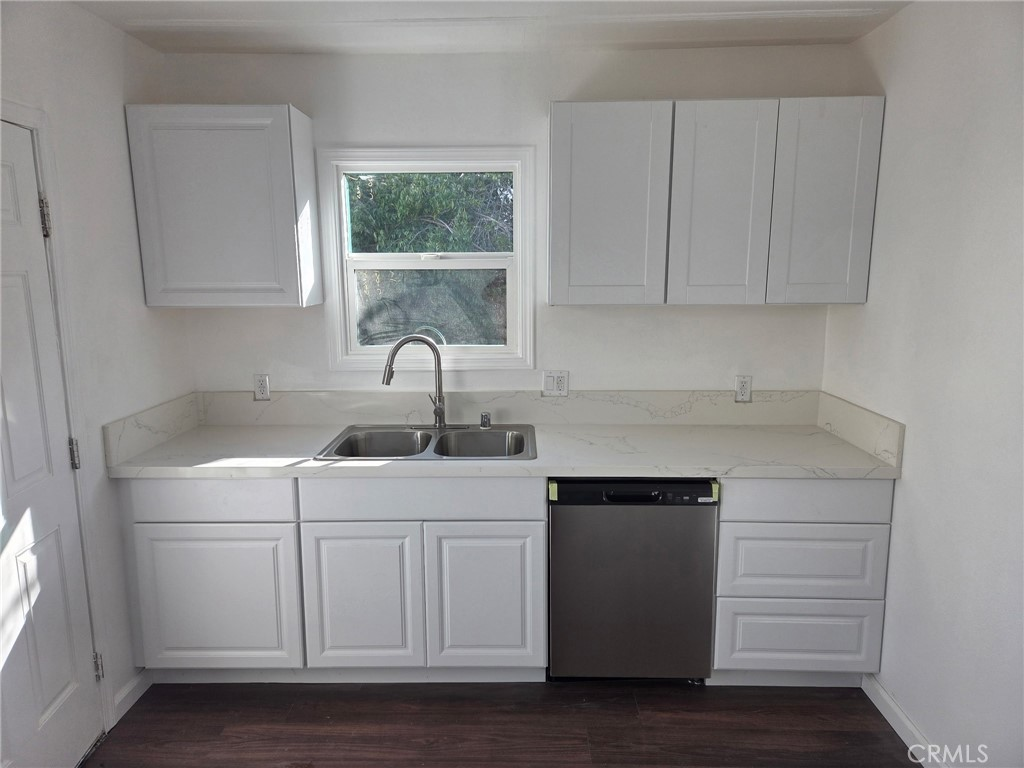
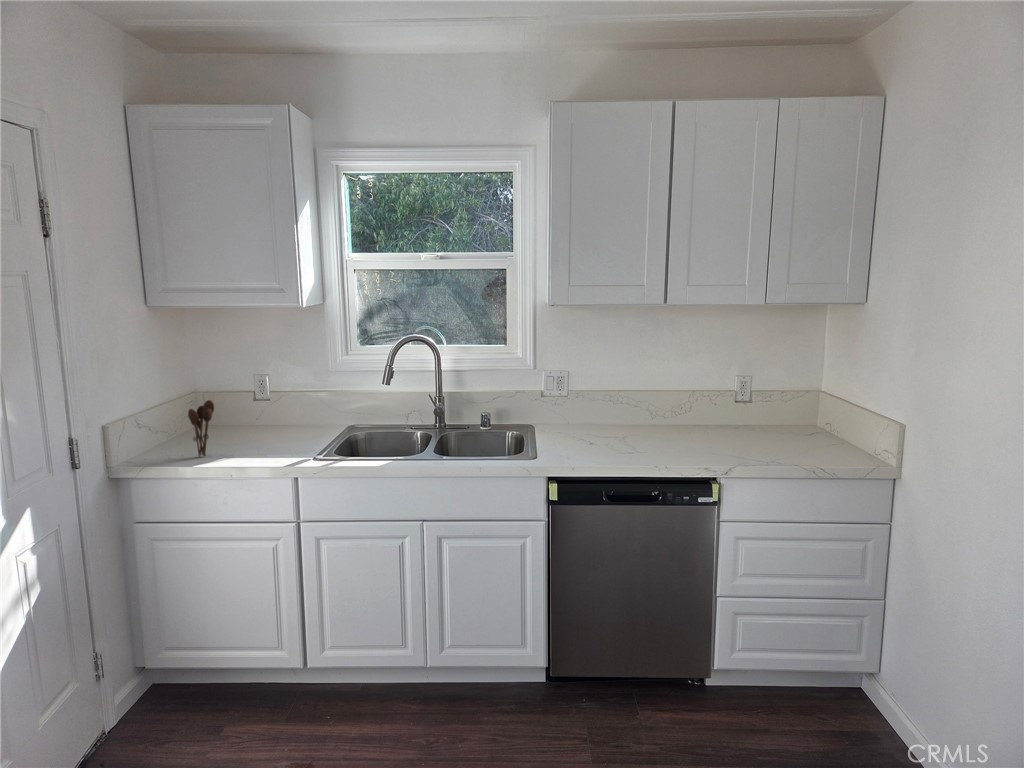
+ utensil holder [187,399,215,458]
